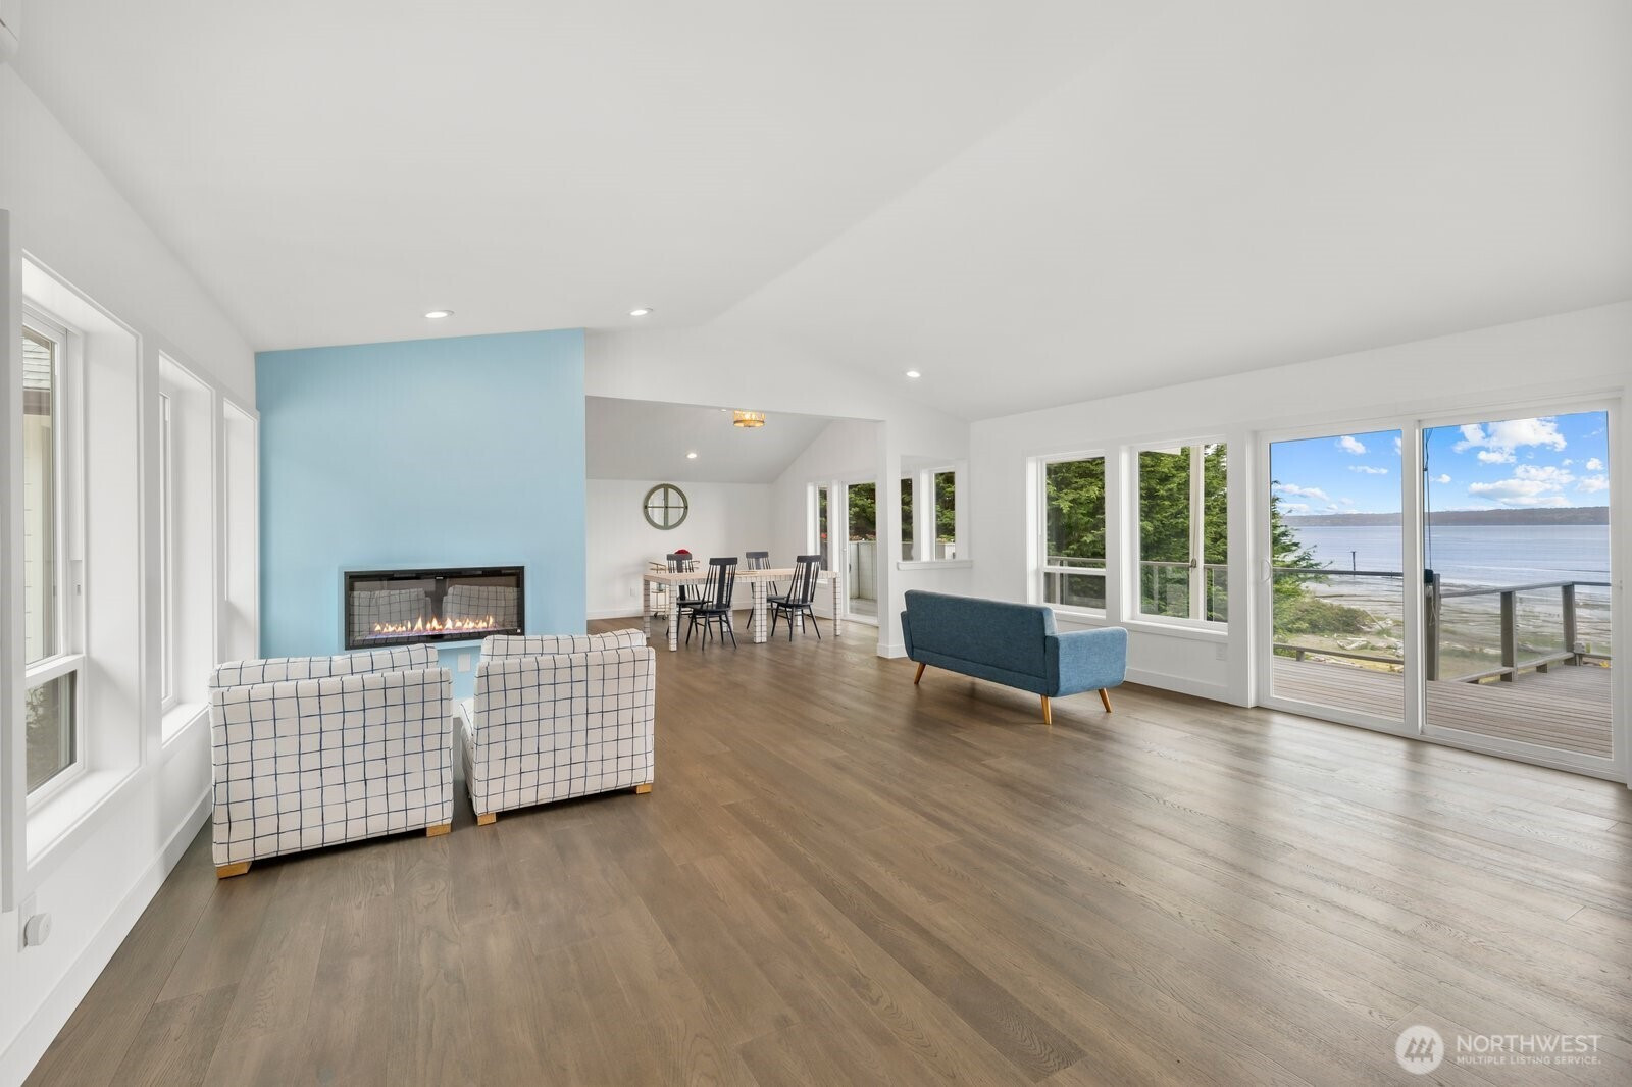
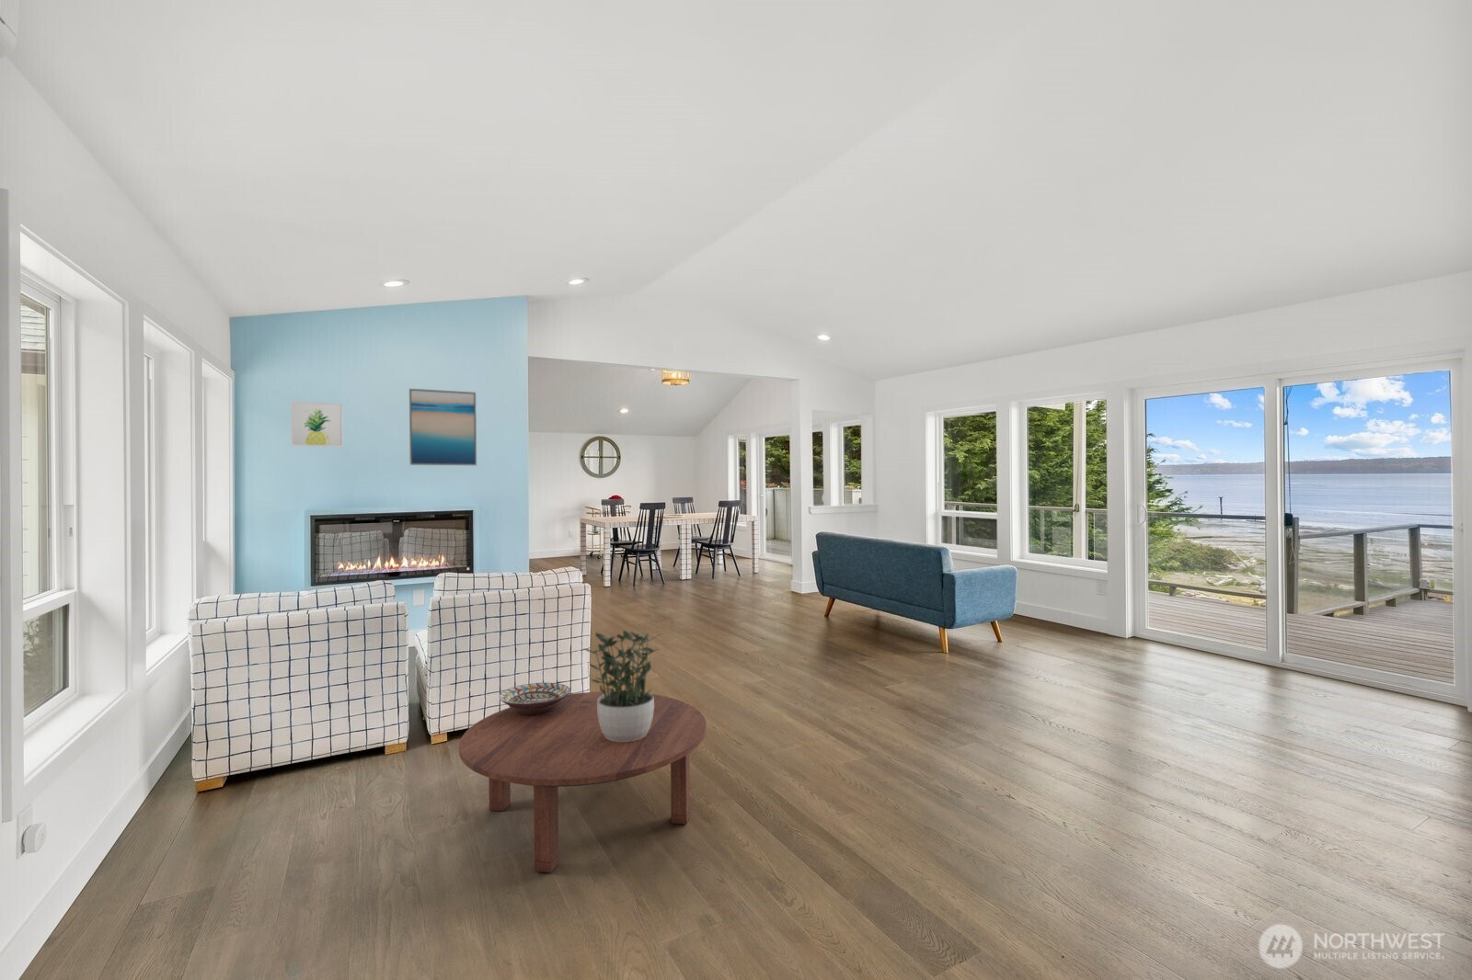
+ wall art [408,388,477,466]
+ wall art [290,400,344,447]
+ potted plant [583,626,661,742]
+ coffee table [459,690,707,873]
+ decorative bowl [499,682,571,715]
